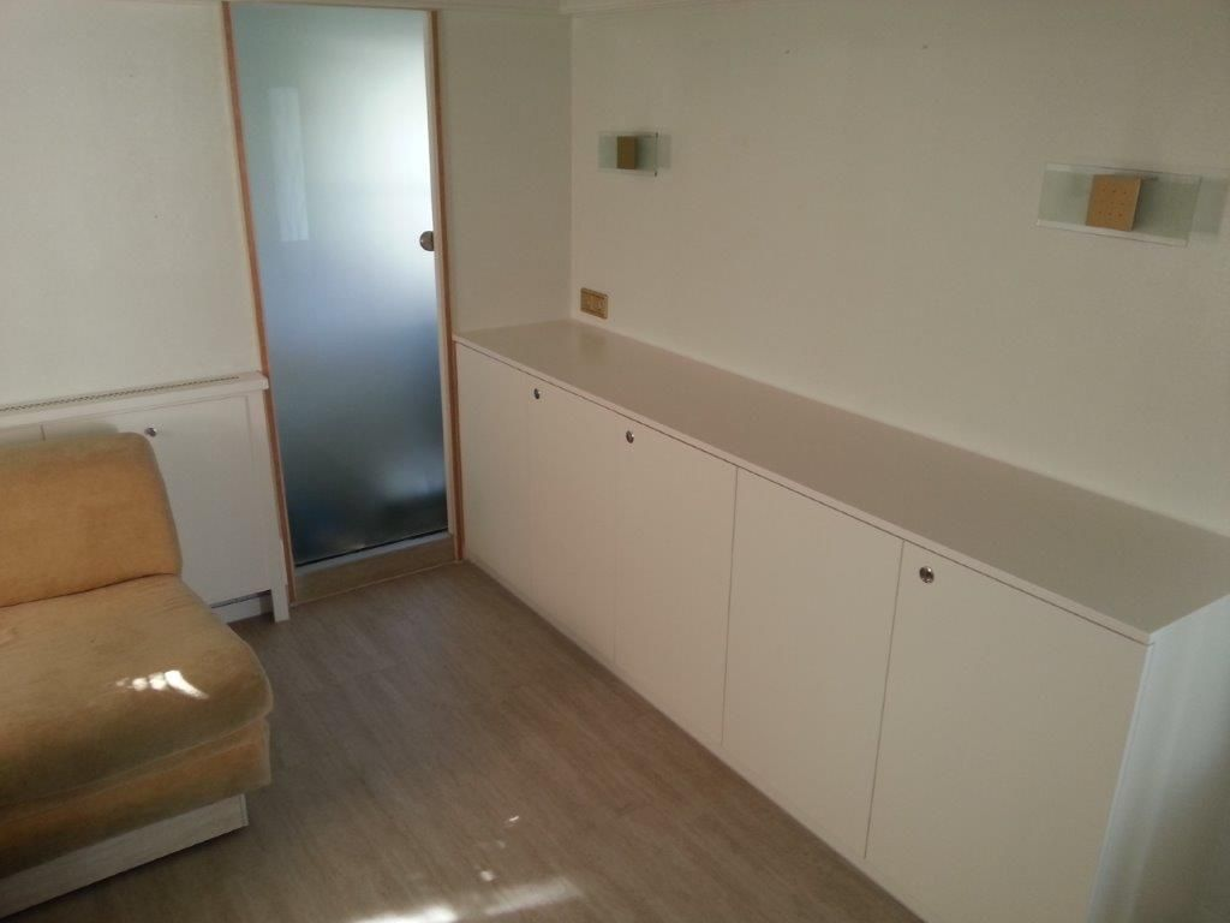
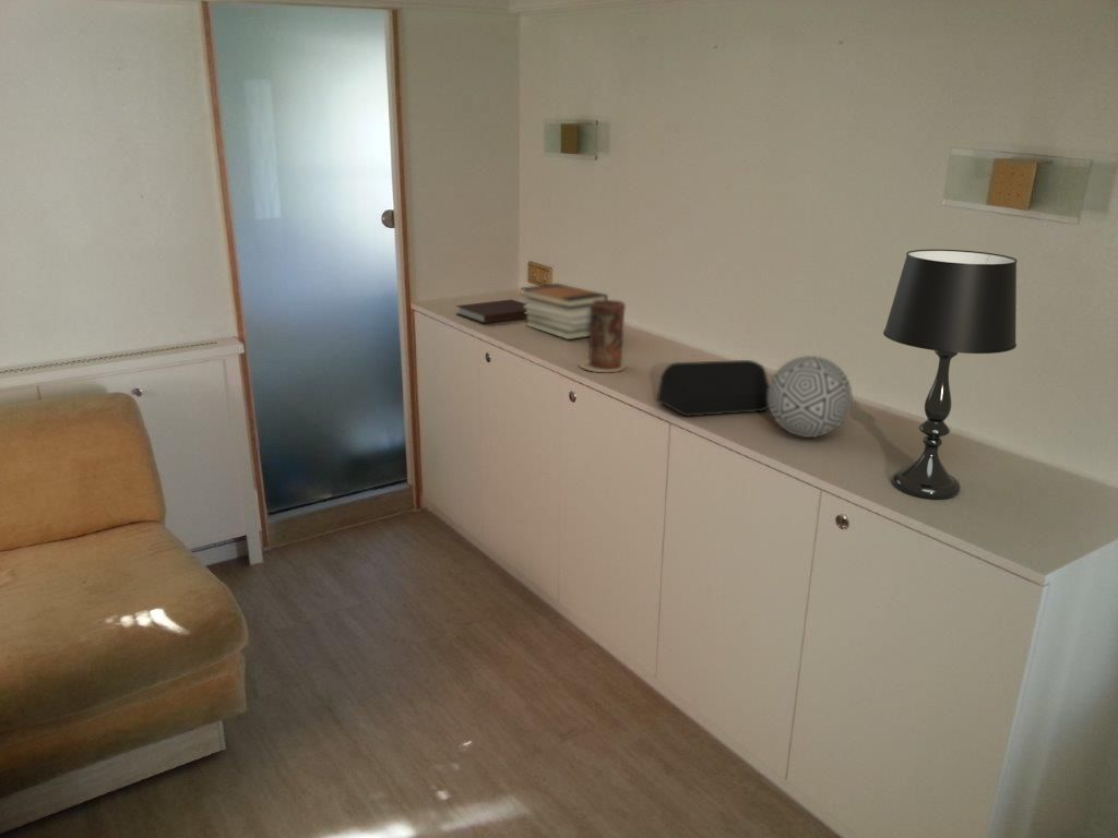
+ table lamp [882,249,1019,500]
+ decorative ball [768,355,853,439]
+ vase [578,299,627,373]
+ speaker [656,359,770,417]
+ book stack [519,283,609,340]
+ notebook [454,298,528,324]
